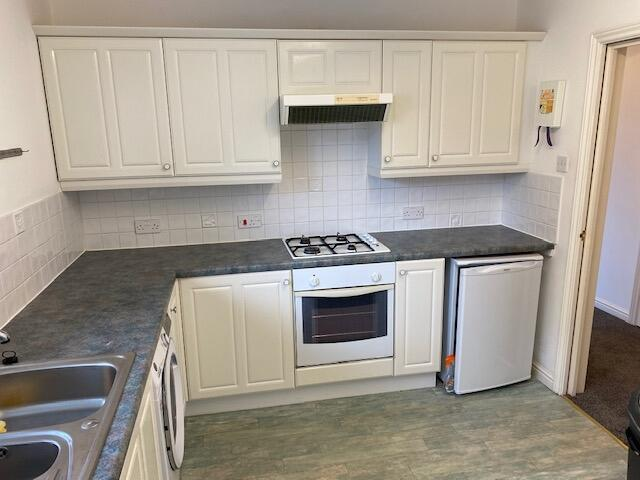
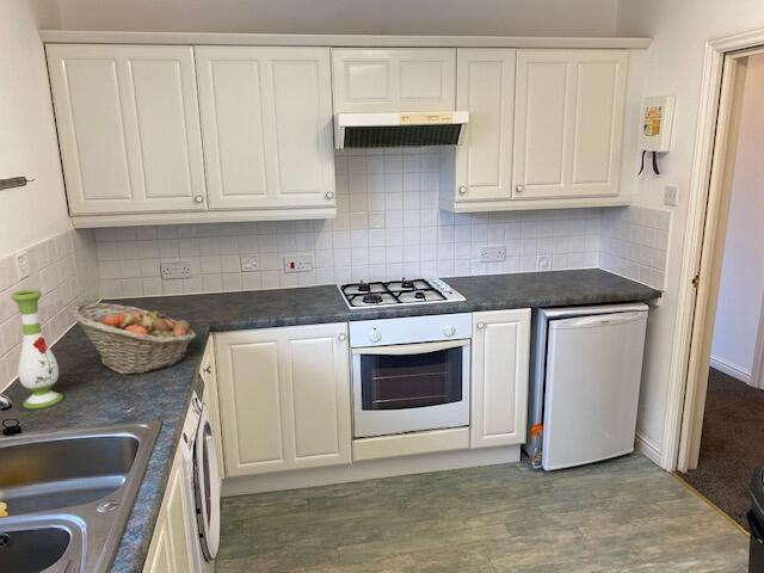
+ vase [11,289,64,411]
+ fruit basket [68,302,197,375]
